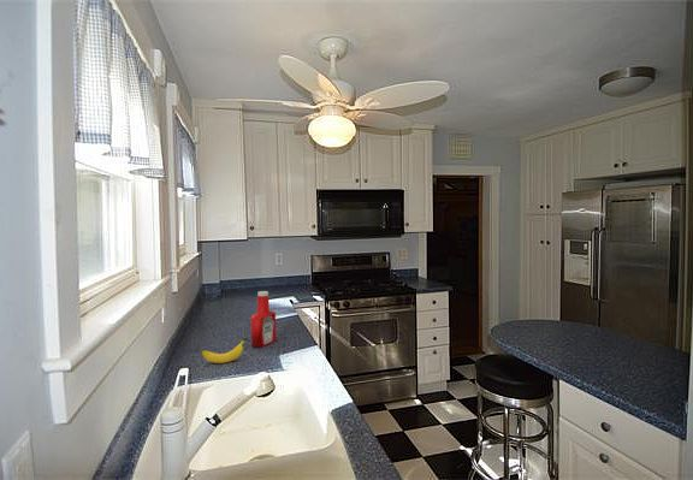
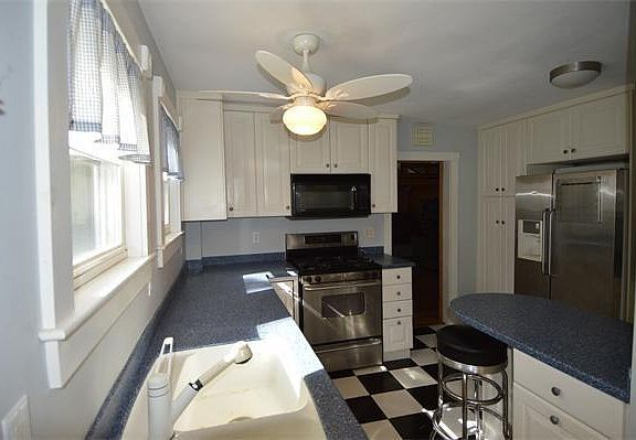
- soap bottle [250,290,277,349]
- banana [200,337,249,365]
